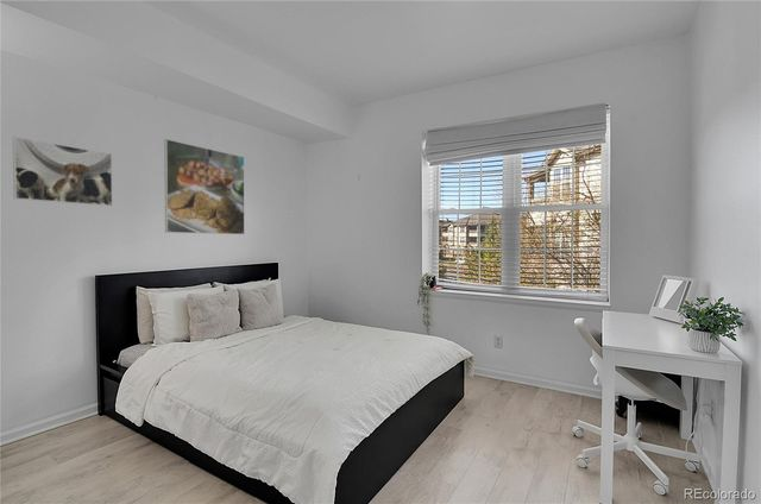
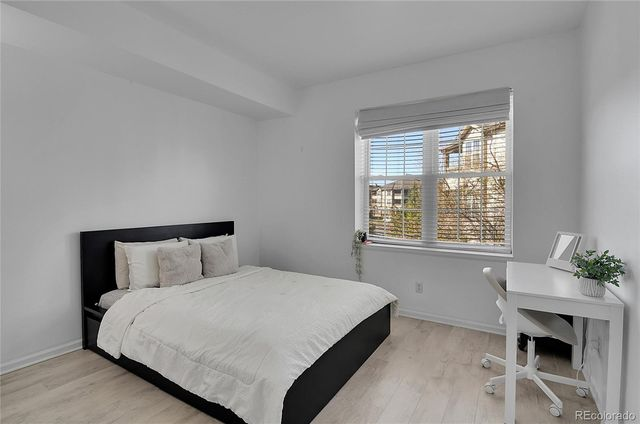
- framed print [163,138,246,235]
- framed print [12,136,113,207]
